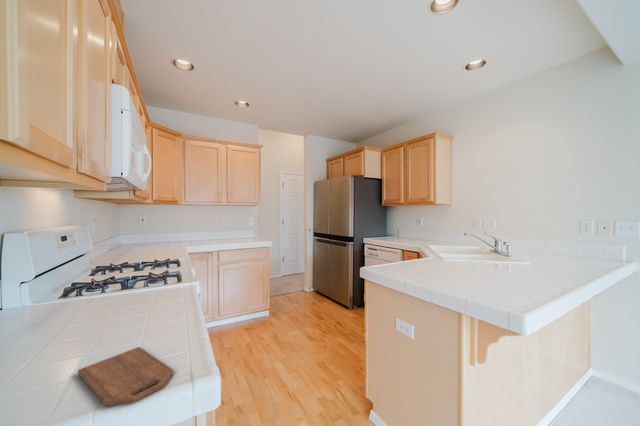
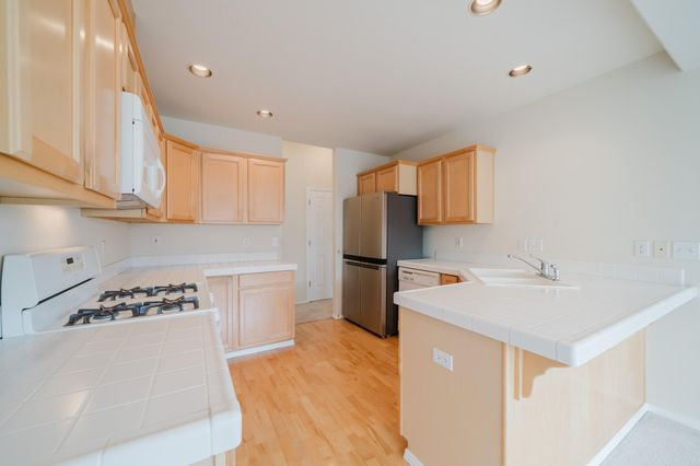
- cutting board [77,346,175,408]
